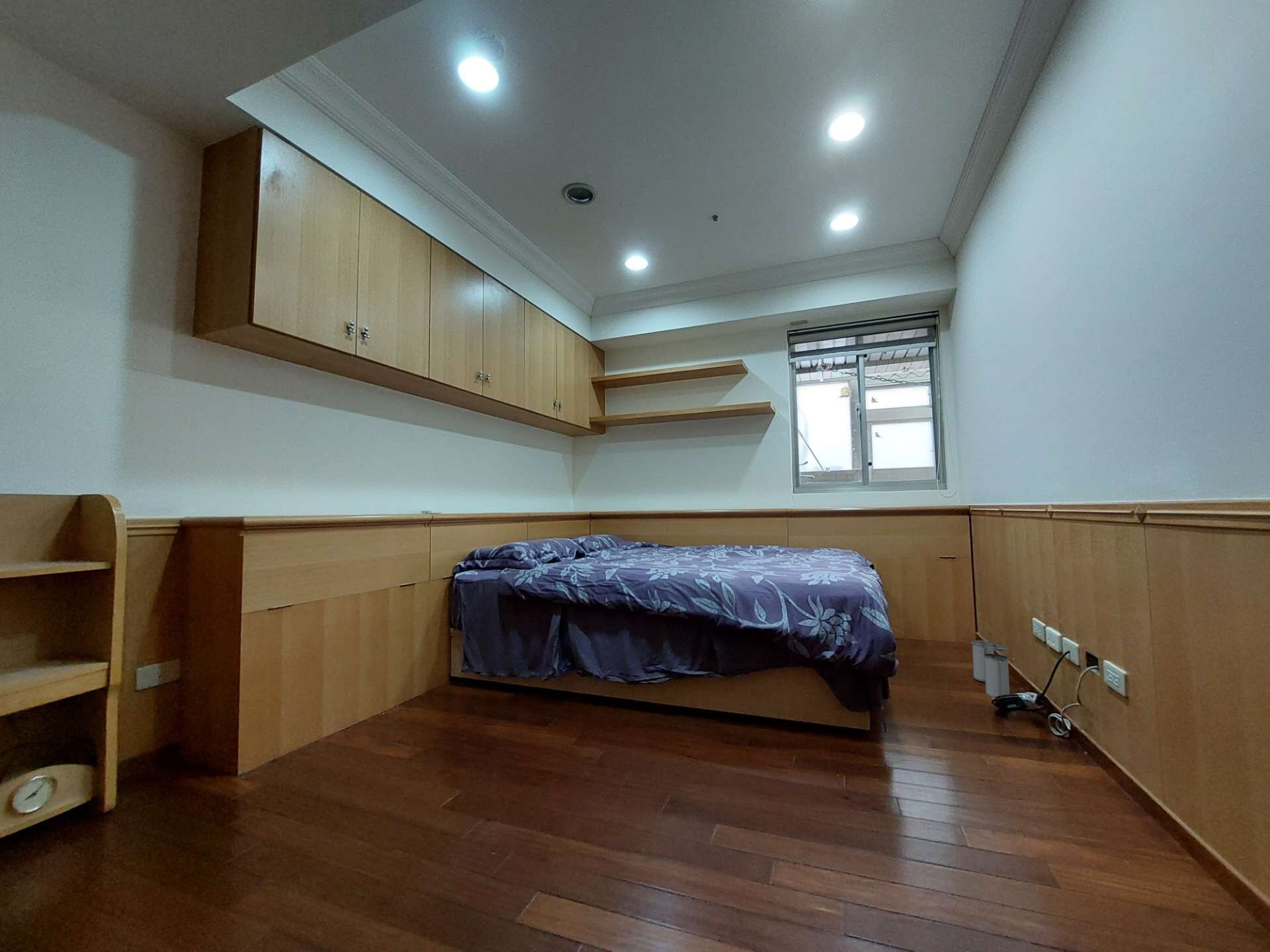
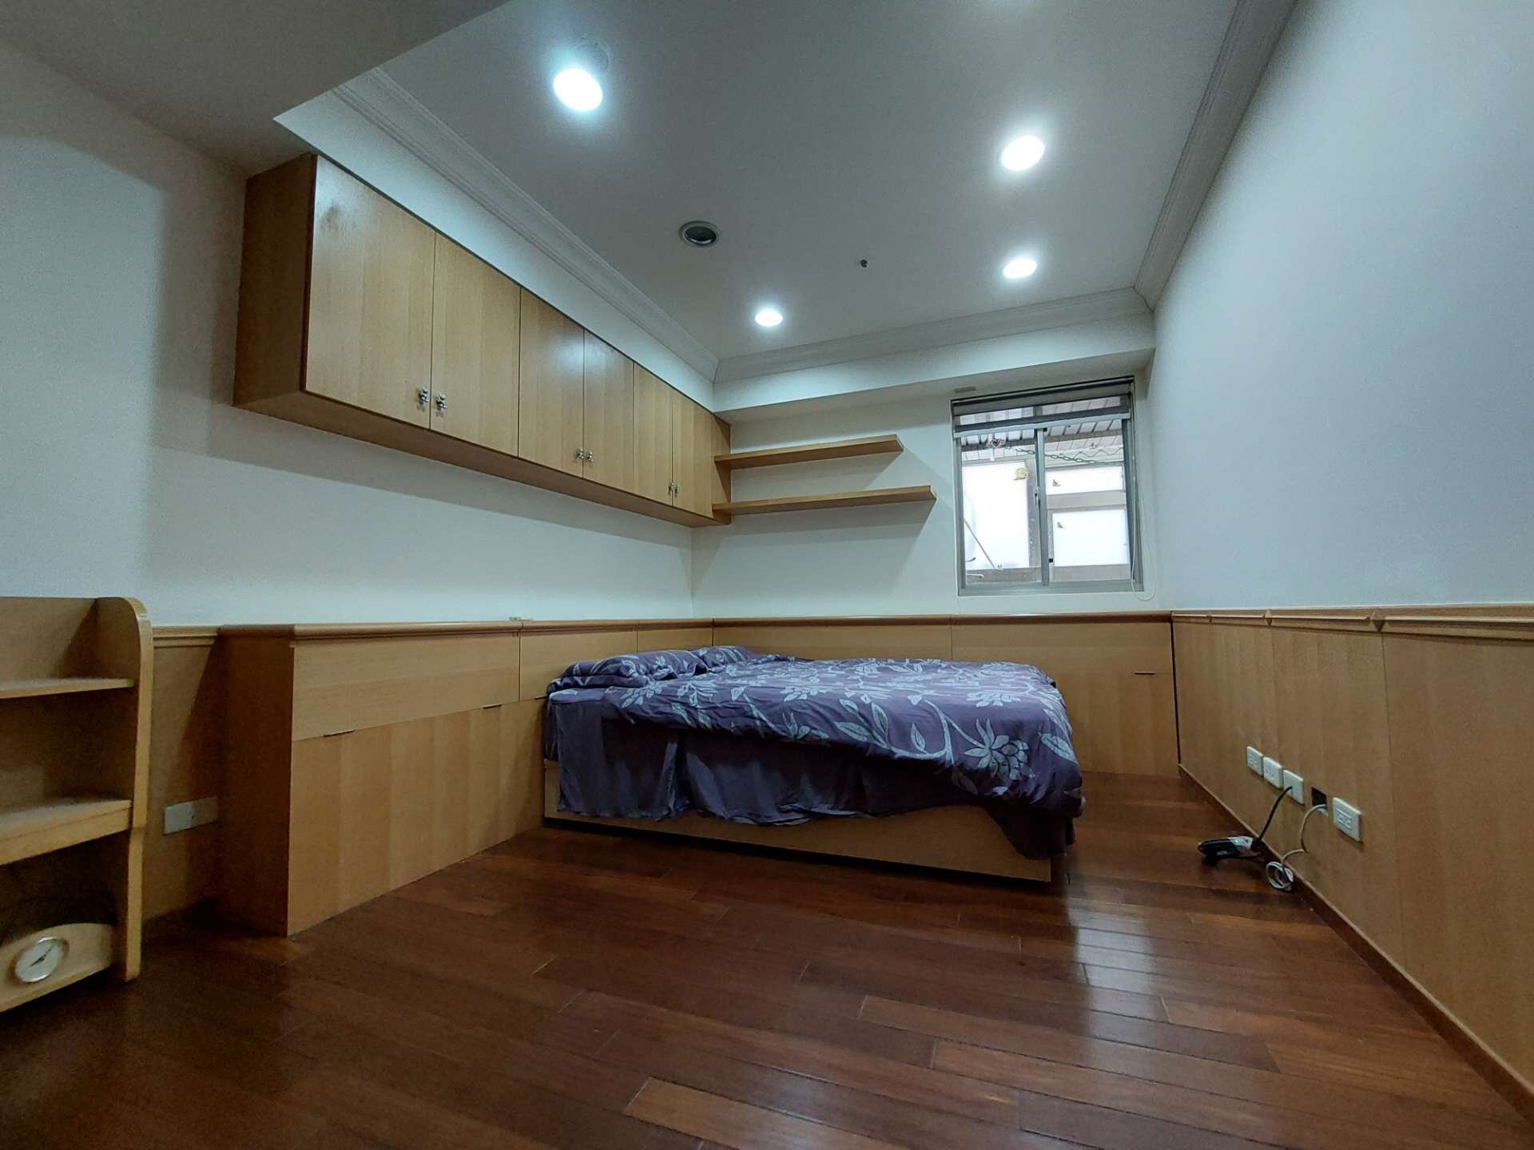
- trash can [972,639,1015,698]
